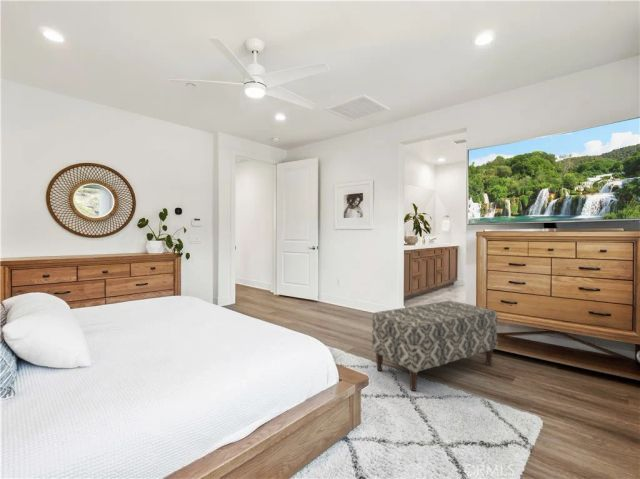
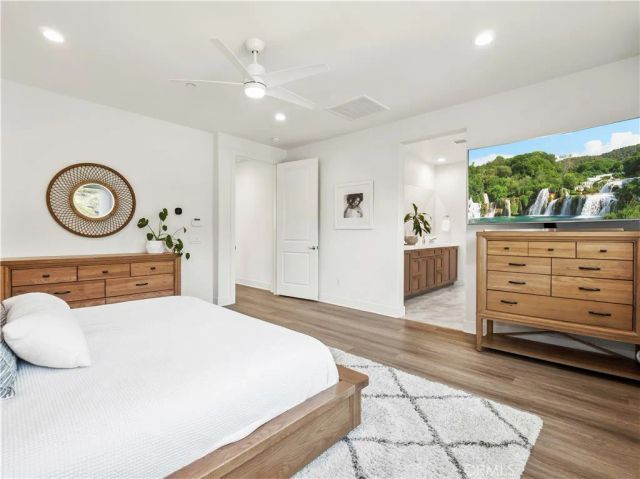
- bench [371,300,499,392]
